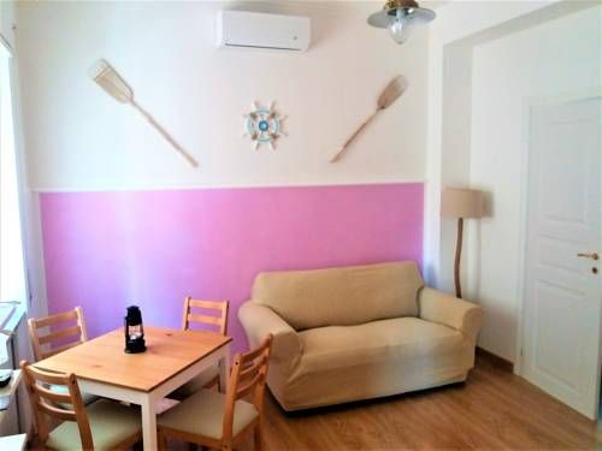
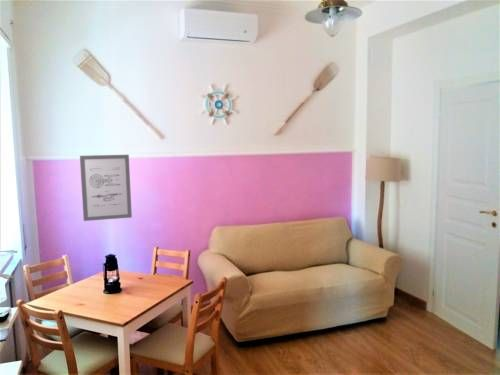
+ wall art [79,154,133,222]
